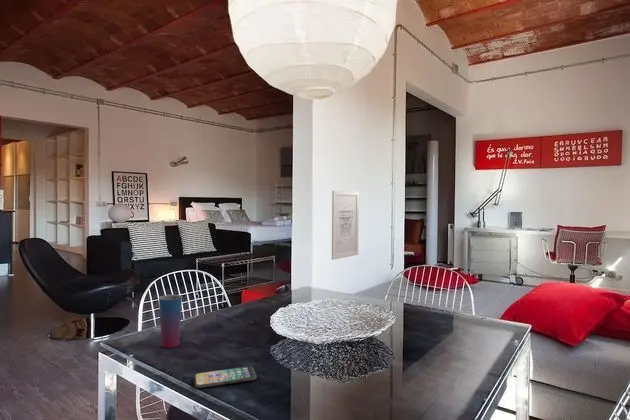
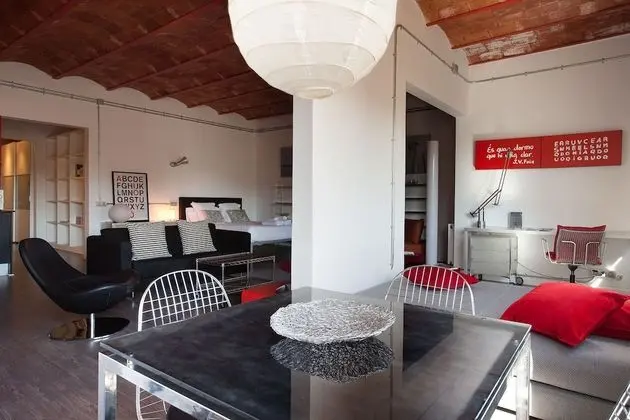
- smartphone [193,365,258,389]
- wall art [331,190,360,261]
- cup [158,294,183,349]
